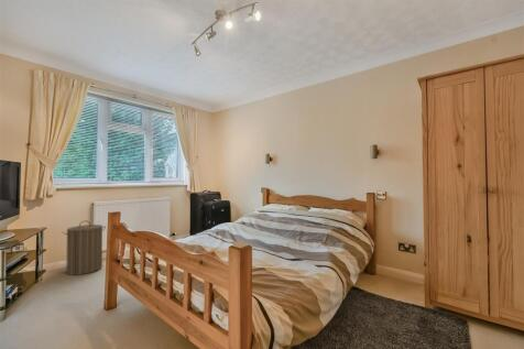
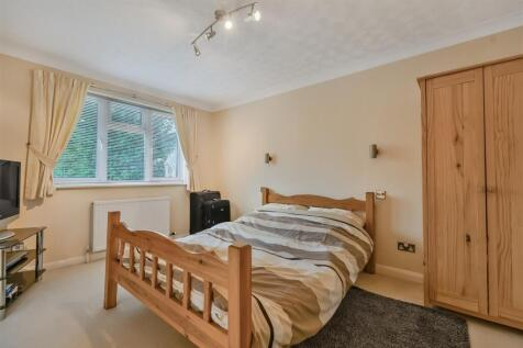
- laundry hamper [62,219,107,276]
